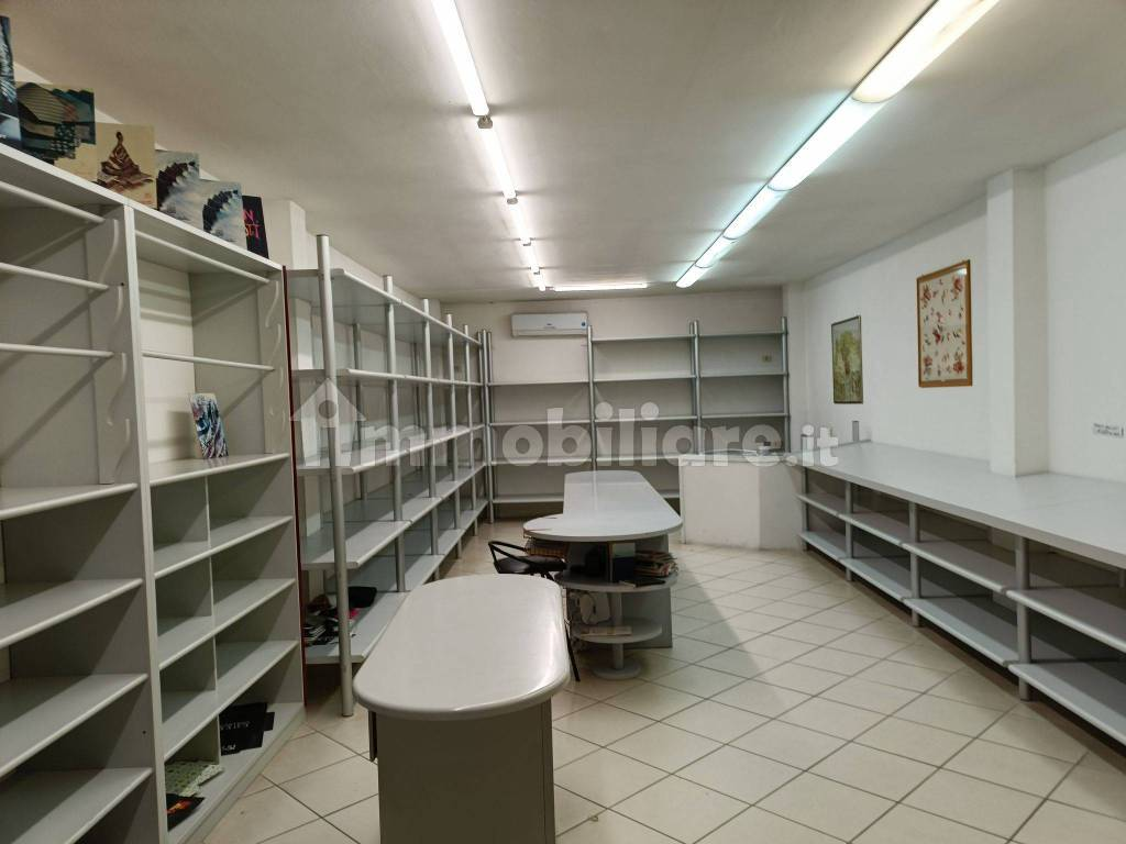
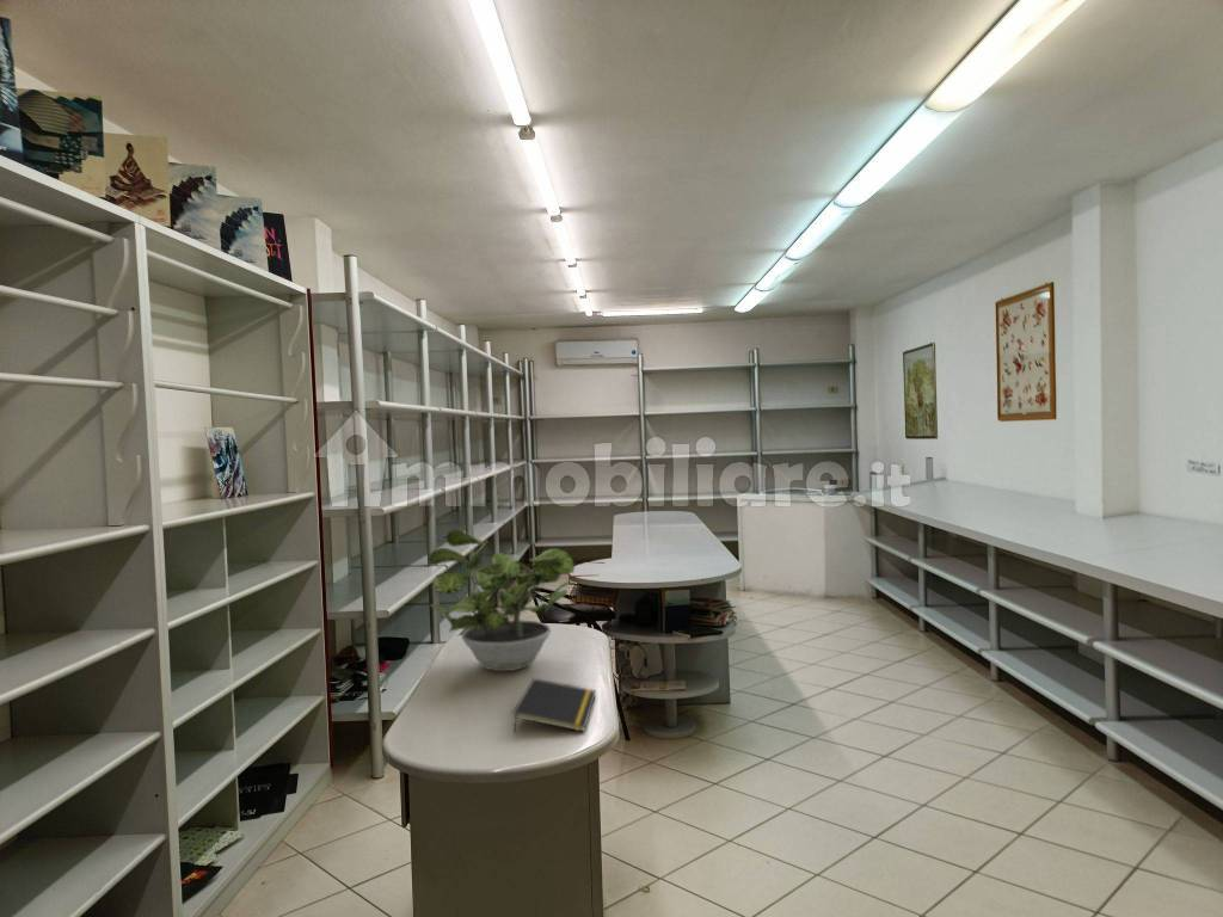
+ potted plant [428,528,576,672]
+ notepad [511,677,597,734]
